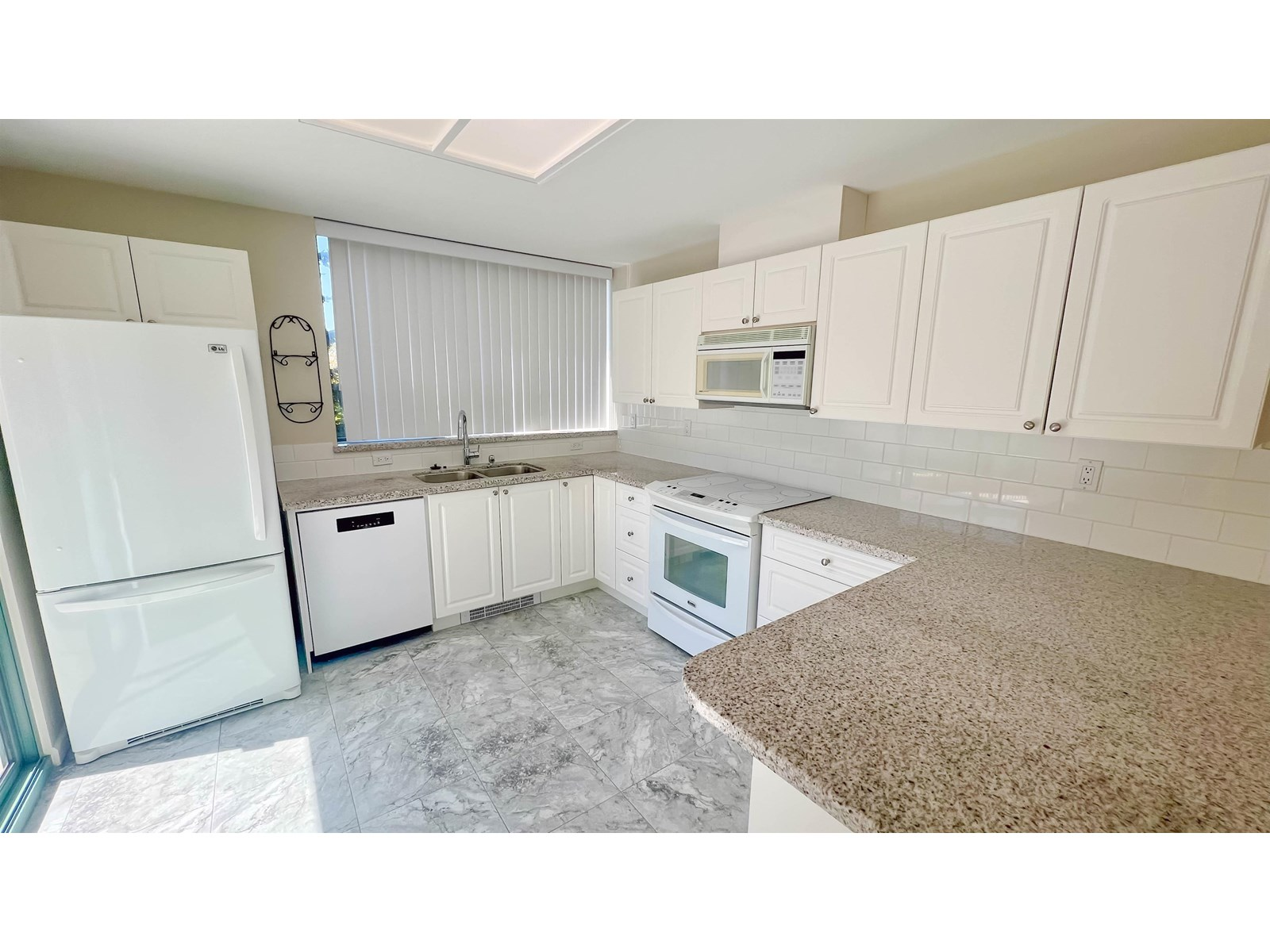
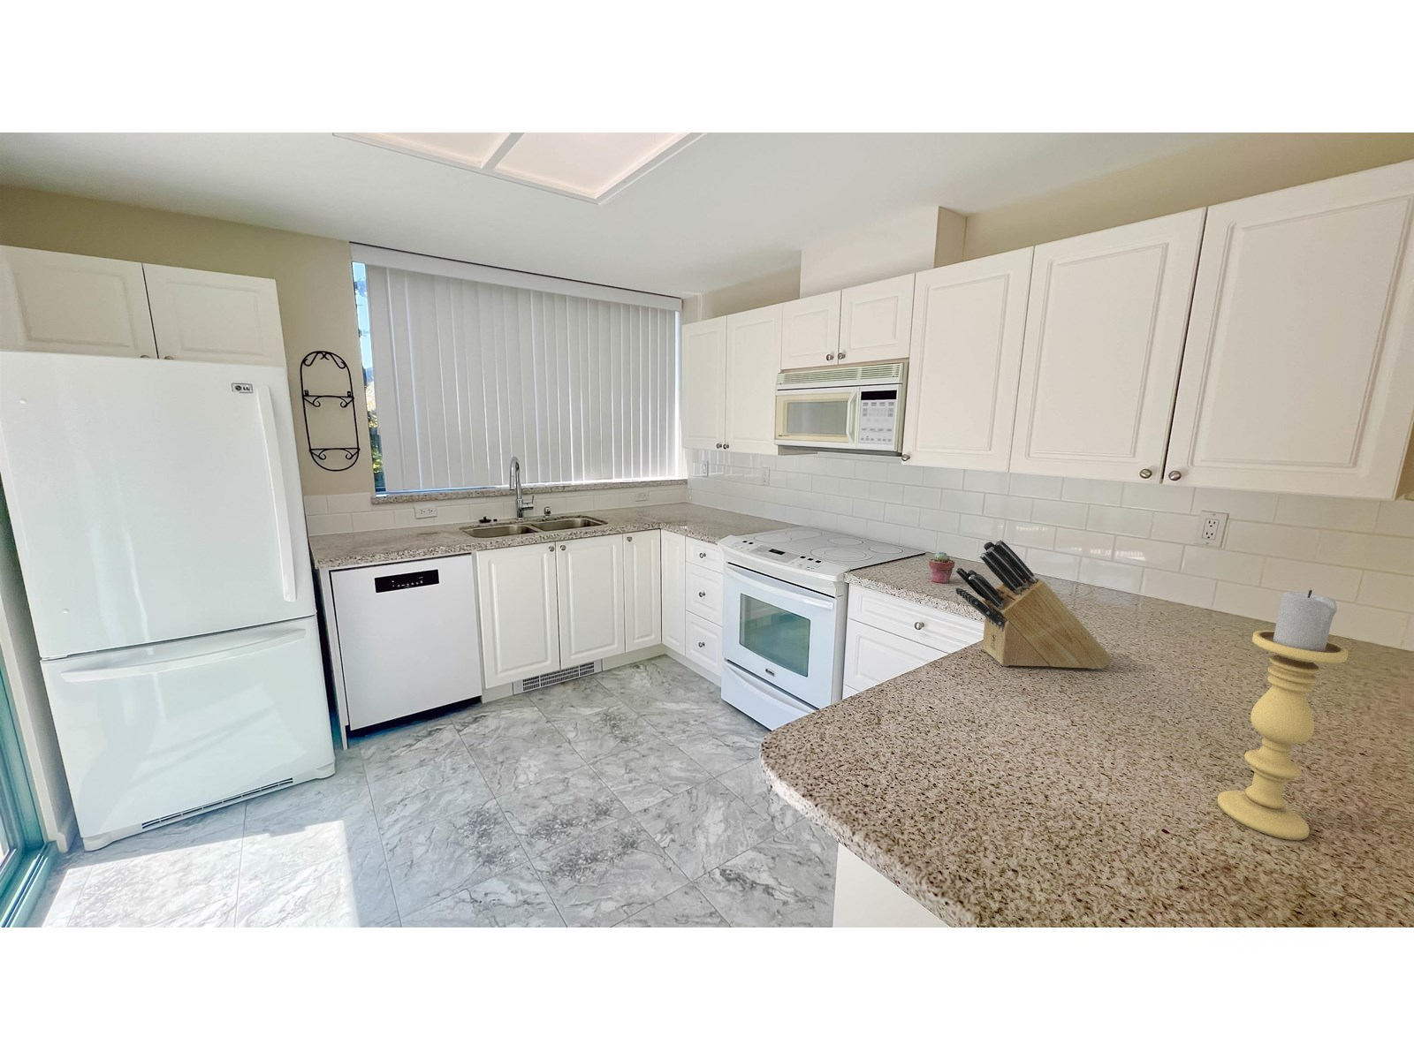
+ potted succulent [927,551,955,585]
+ candle holder [1216,589,1348,841]
+ knife block [954,539,1114,670]
